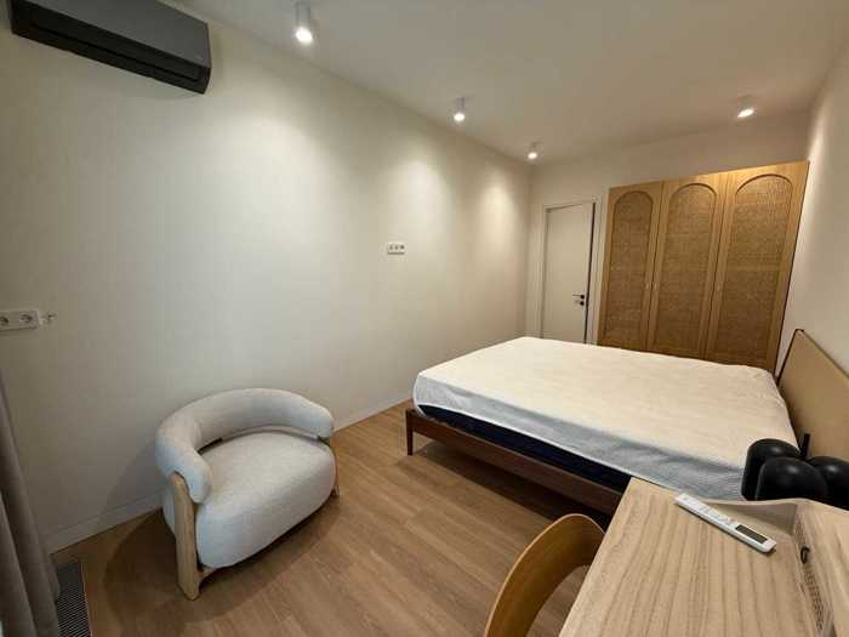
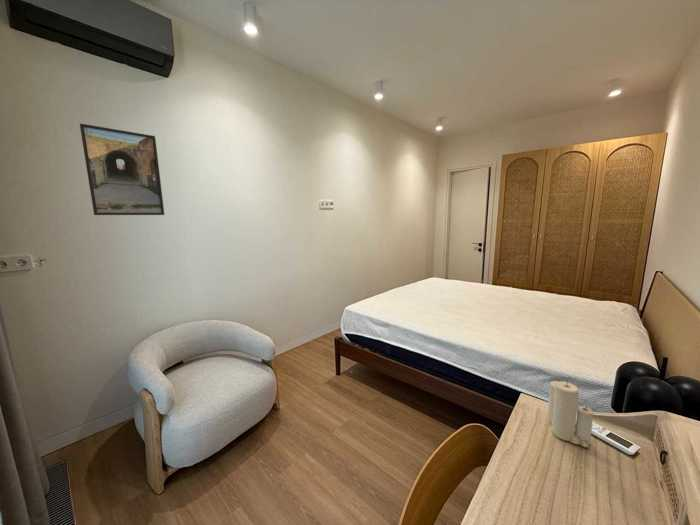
+ candle [546,378,594,448]
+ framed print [79,123,165,216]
